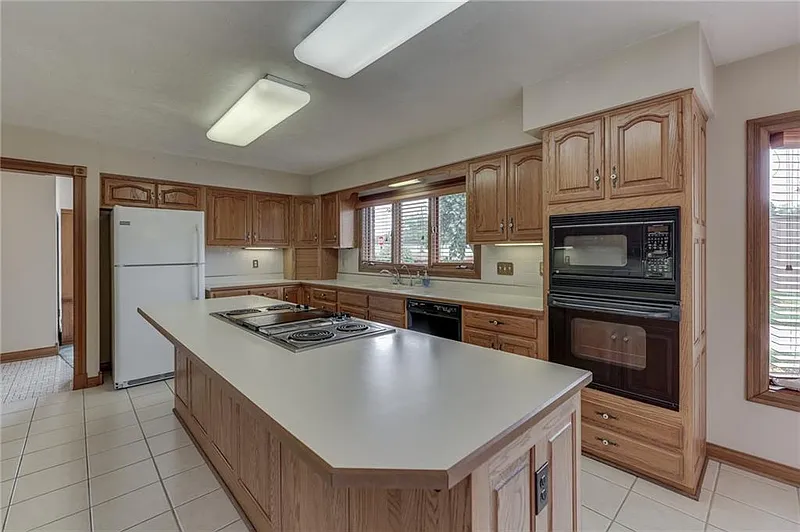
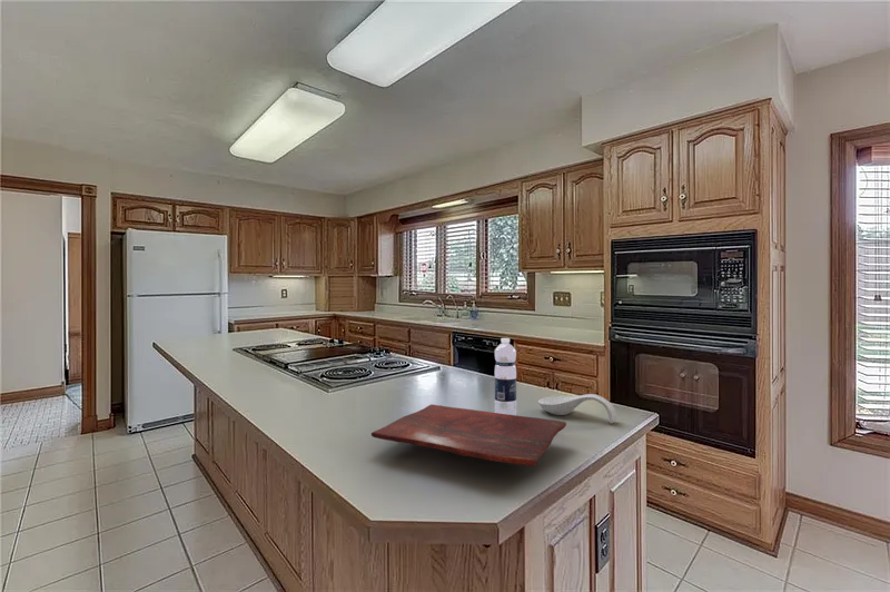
+ water bottle [494,337,517,416]
+ spoon rest [537,393,617,425]
+ cutting board [370,404,567,467]
